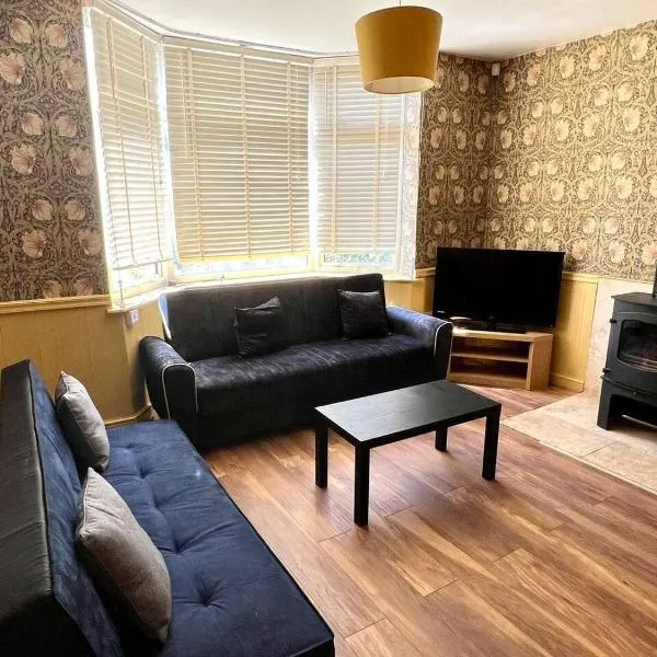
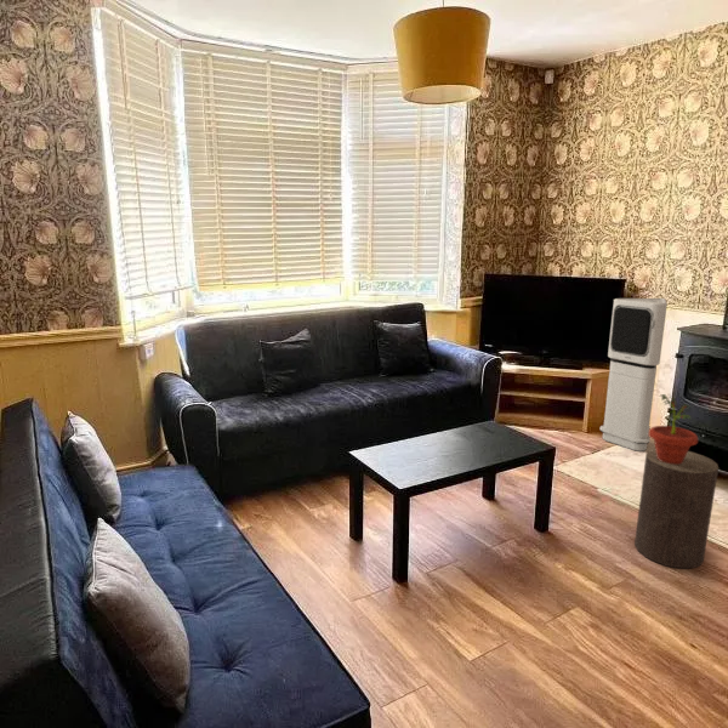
+ stool [633,448,720,569]
+ potted plant [649,393,699,463]
+ air purifier [598,297,669,453]
